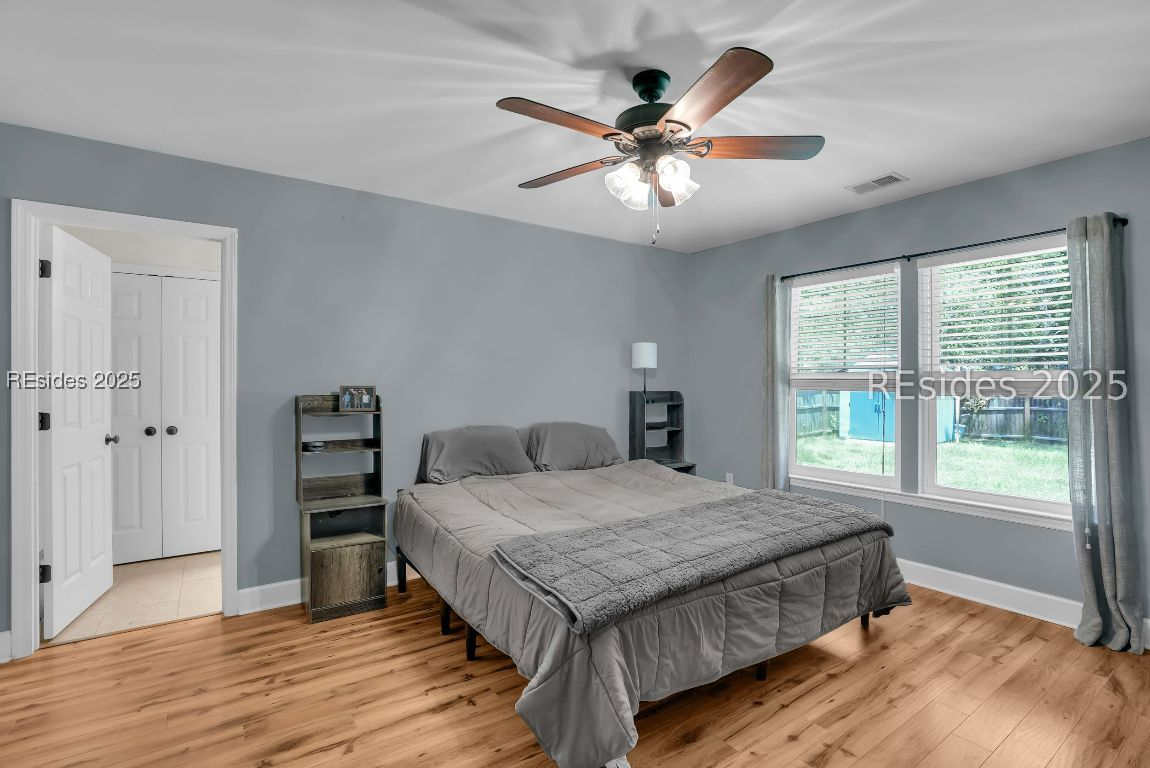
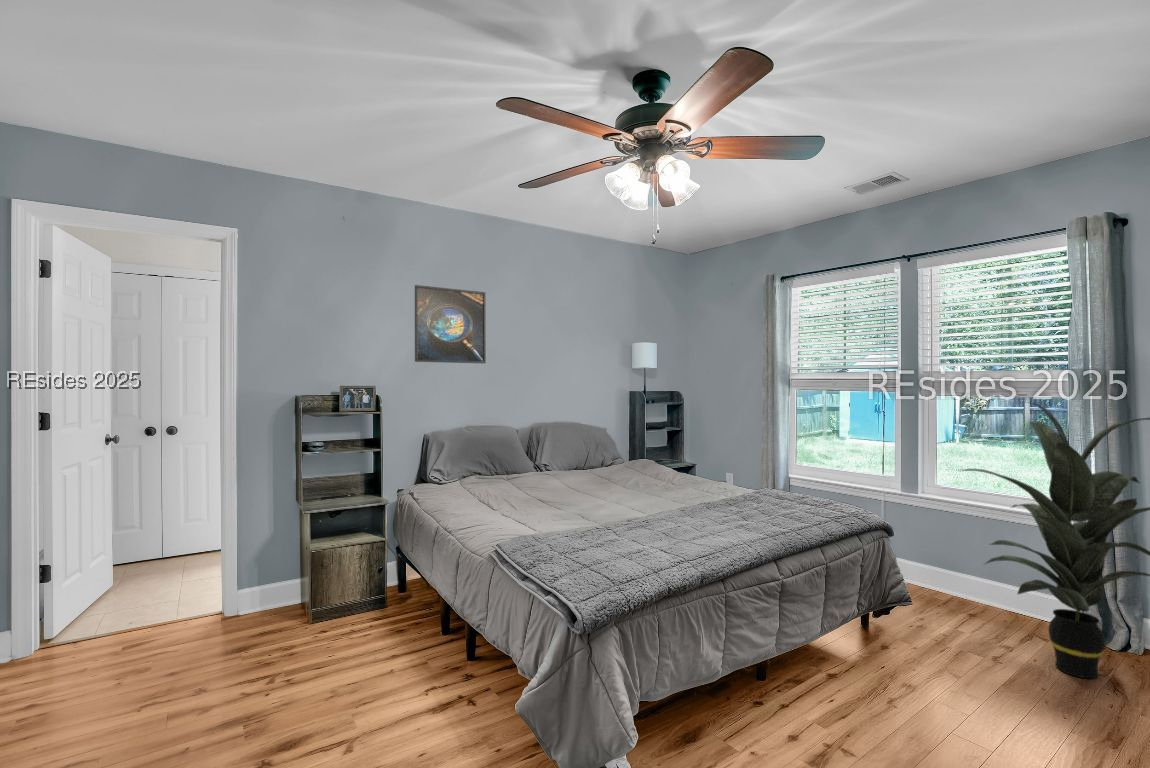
+ indoor plant [959,401,1150,679]
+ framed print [414,284,487,364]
